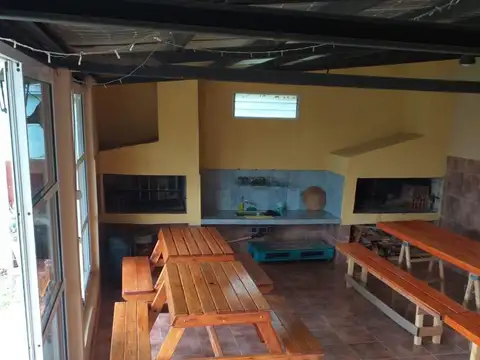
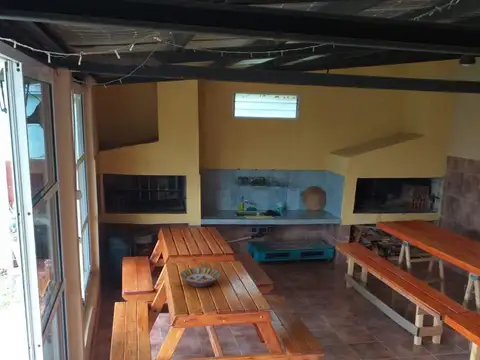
+ serving bowl [179,267,222,288]
